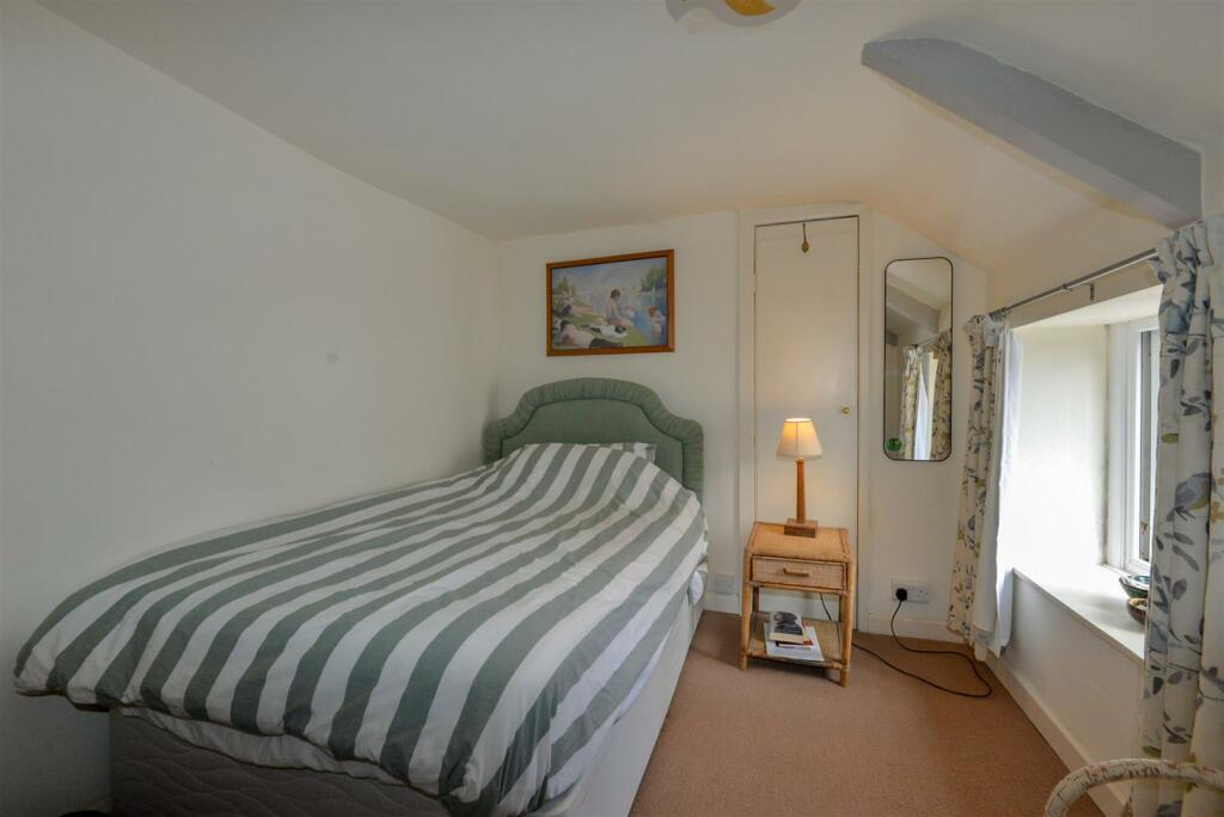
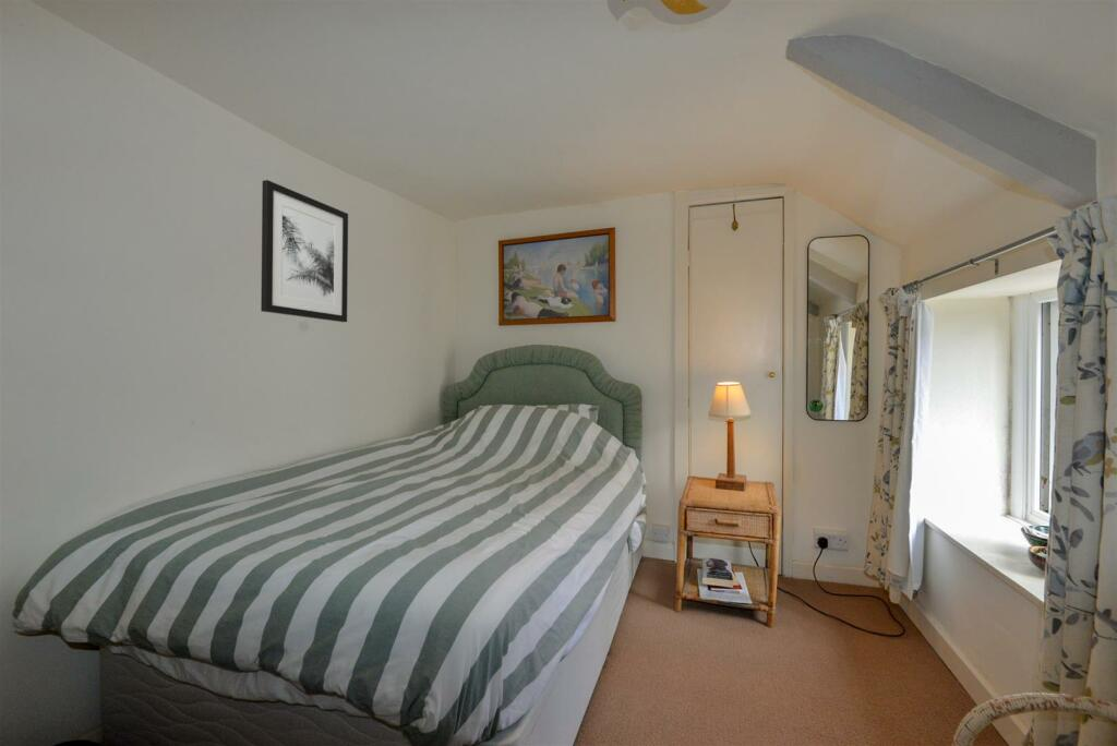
+ wall art [260,179,349,323]
